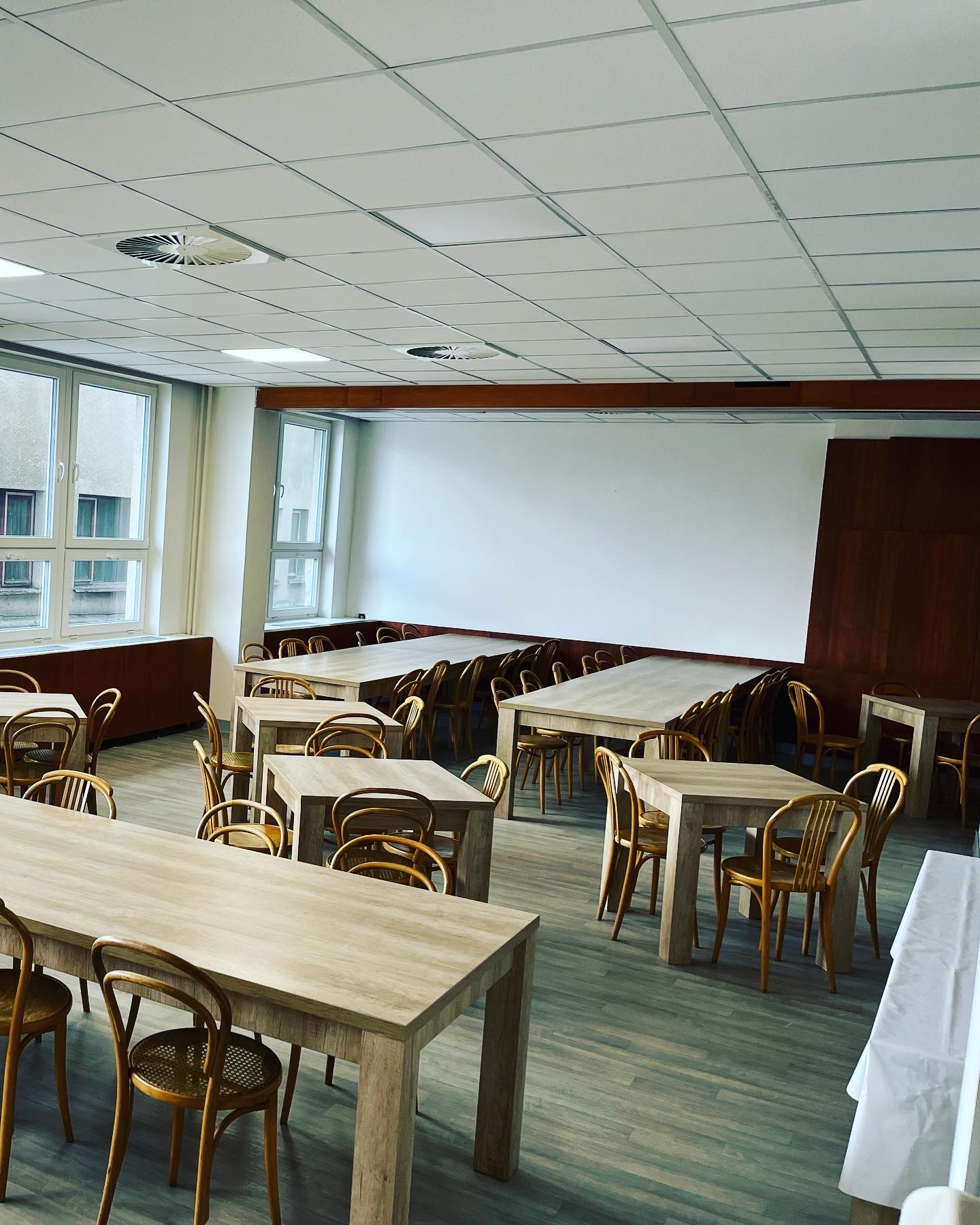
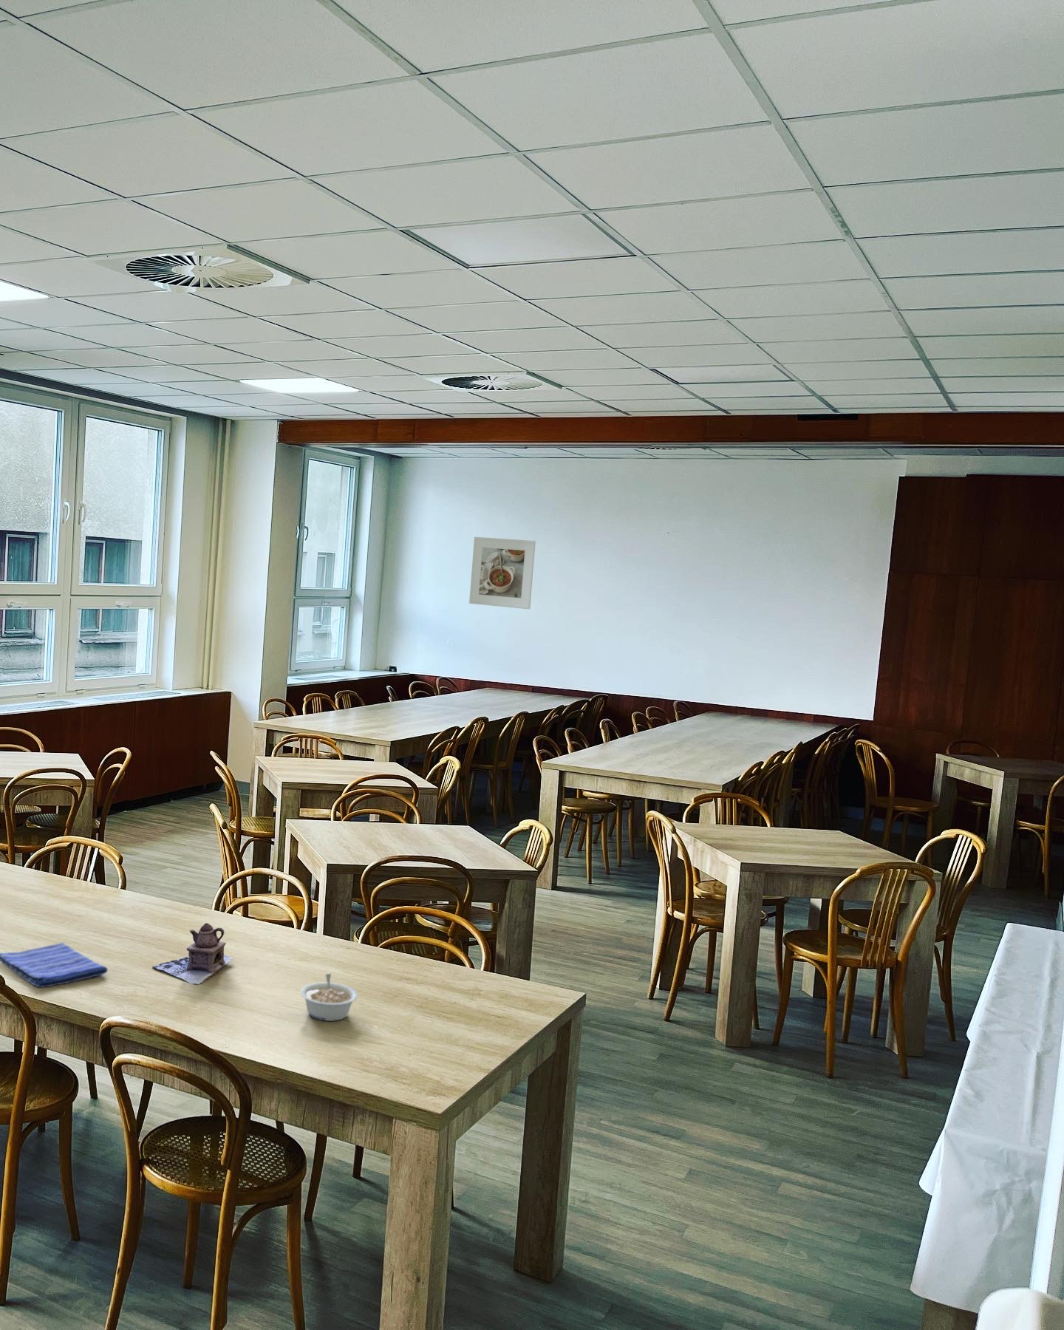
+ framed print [468,536,536,609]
+ teapot [152,923,235,986]
+ dish towel [0,942,109,989]
+ legume [300,973,358,1022]
